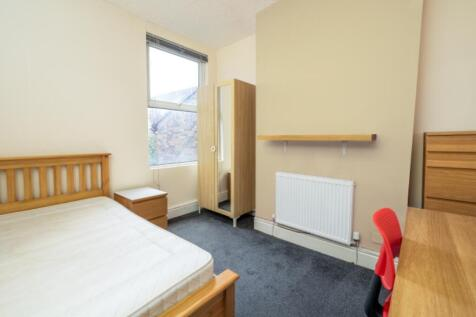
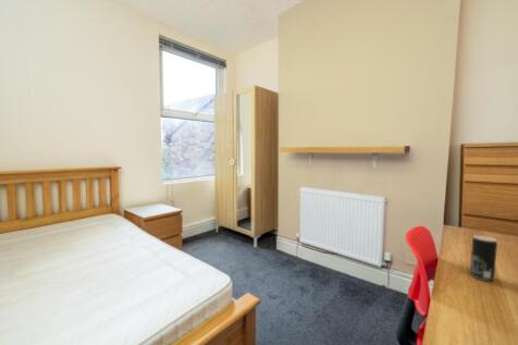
+ beverage can [469,234,498,282]
